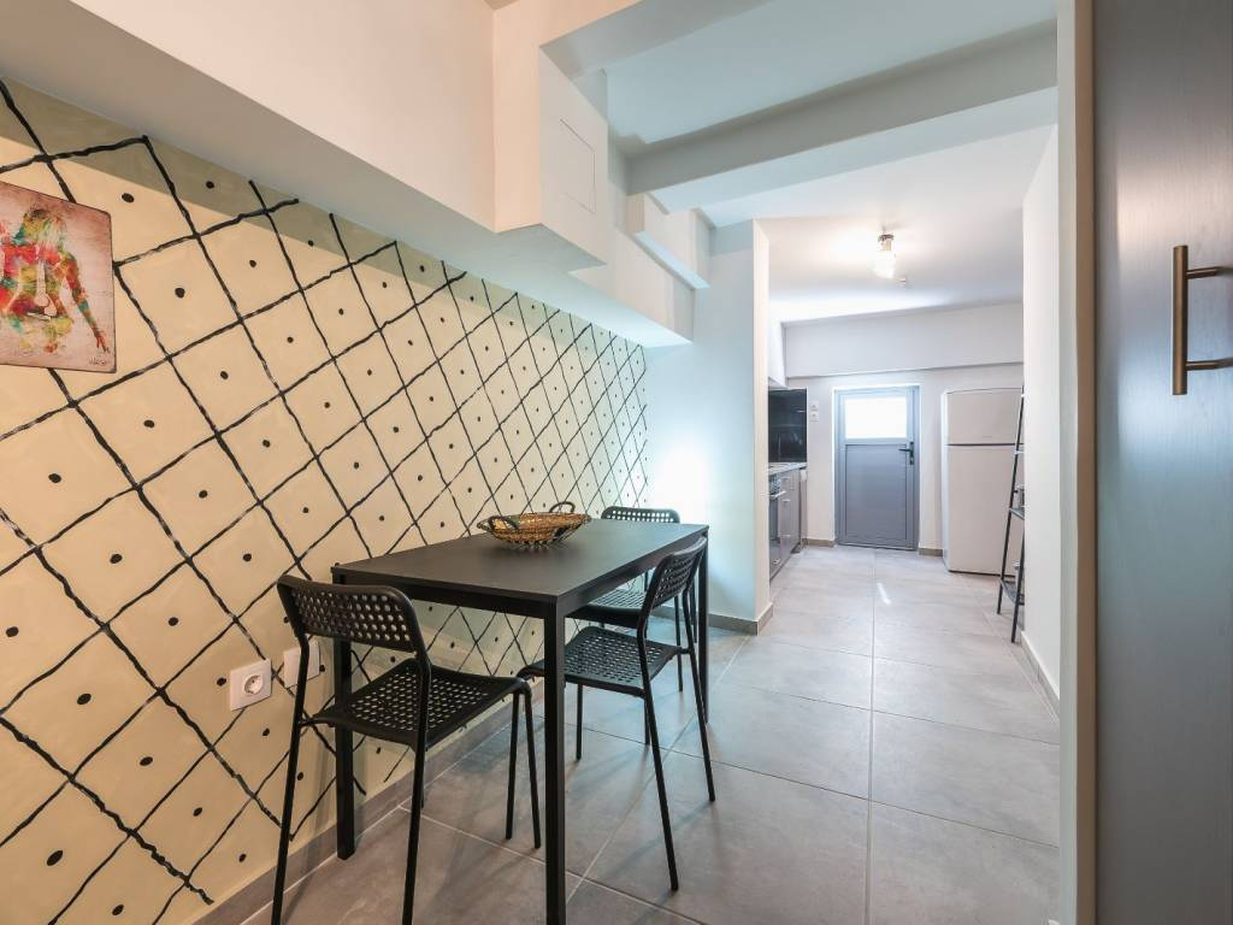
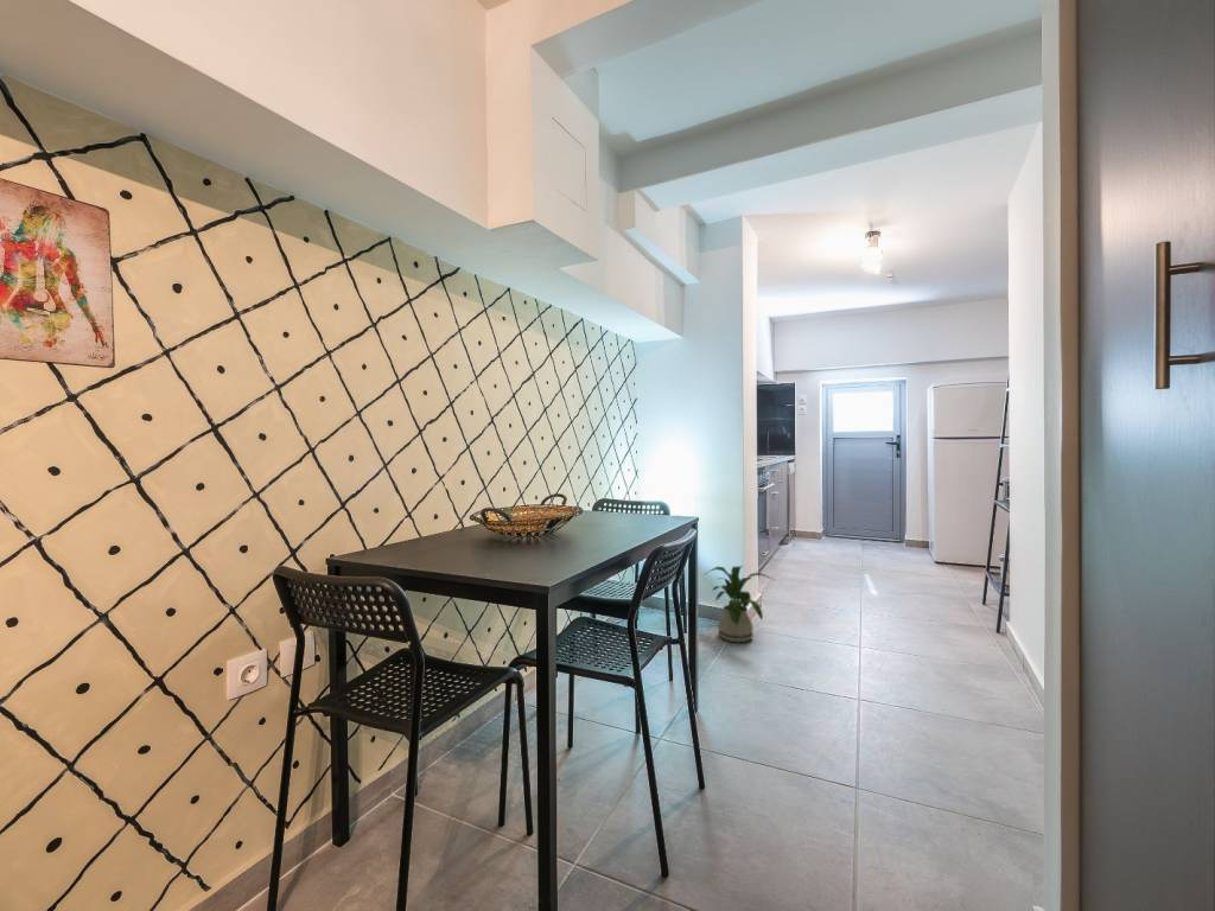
+ house plant [702,565,774,643]
